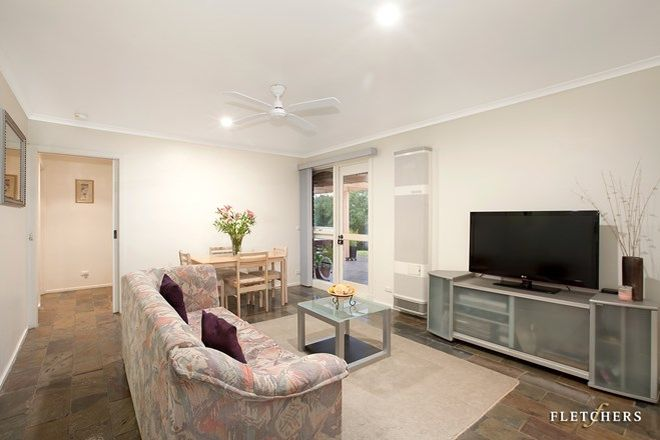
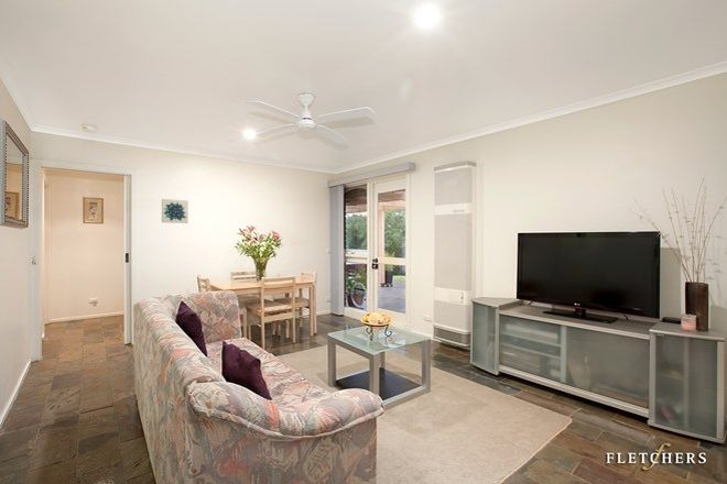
+ wall art [161,198,189,224]
